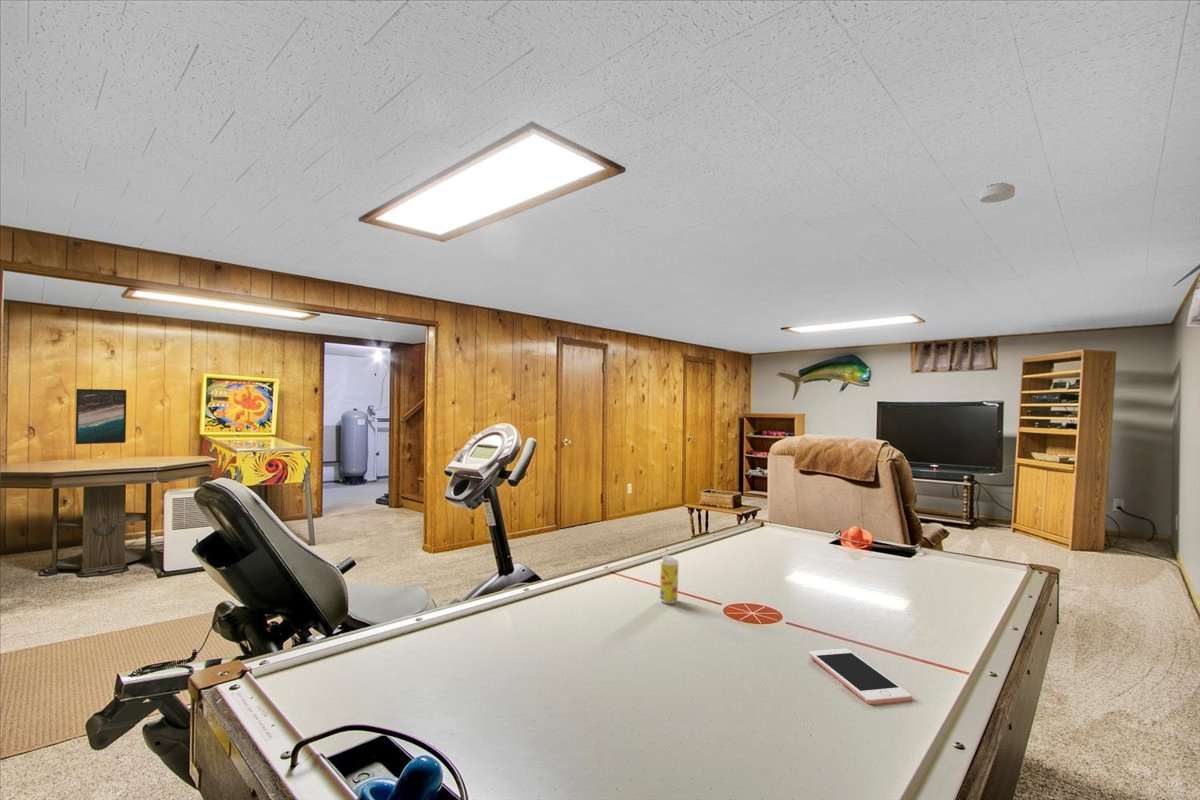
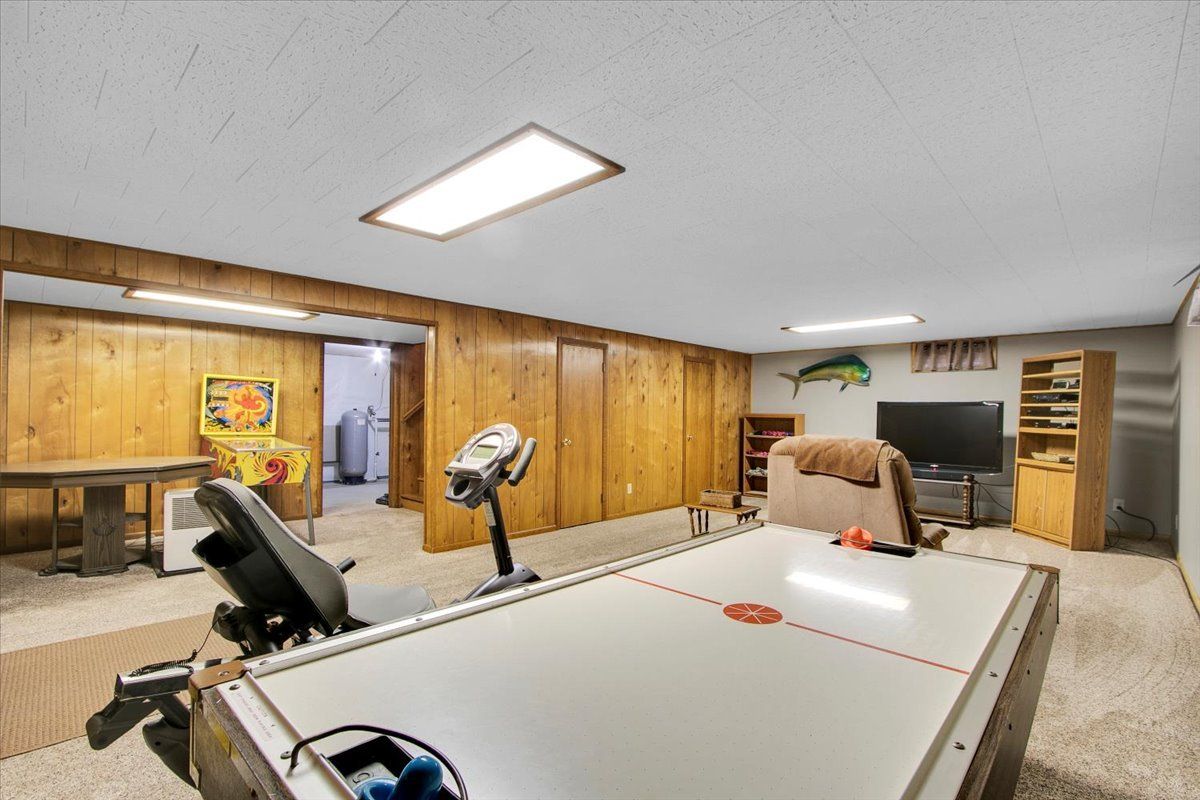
- cell phone [808,648,913,705]
- beverage can [659,554,679,605]
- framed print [75,388,127,445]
- smoke detector [979,181,1016,204]
